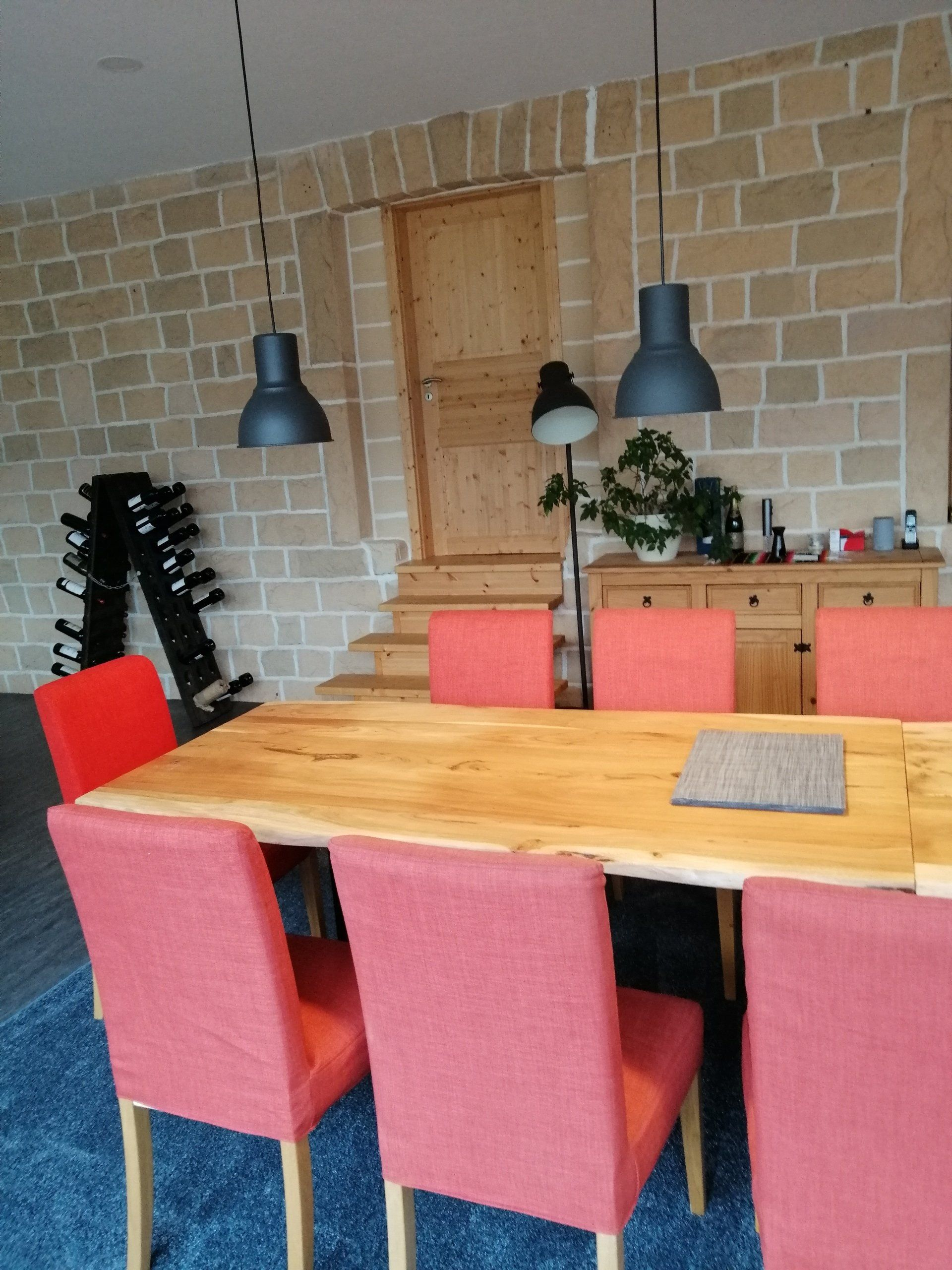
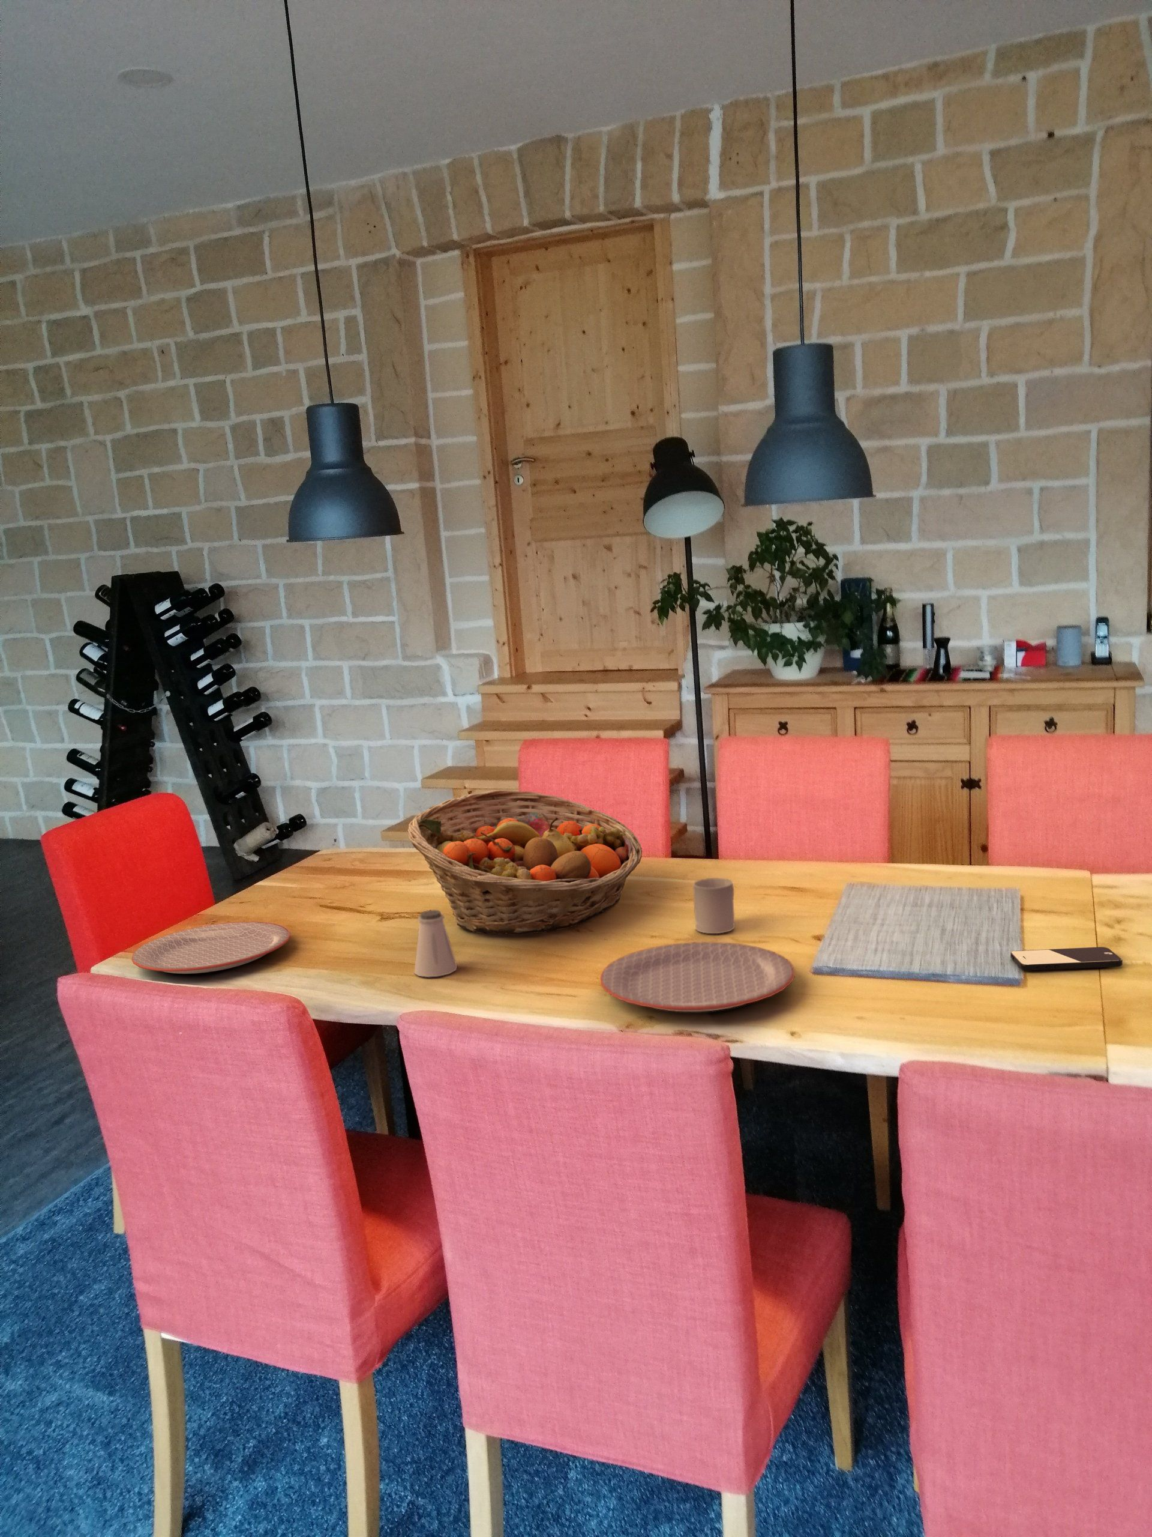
+ smartphone [1009,946,1123,972]
+ cup [692,877,736,934]
+ plate [131,921,290,974]
+ plate [599,942,795,1012]
+ saltshaker [414,909,457,978]
+ fruit basket [408,789,643,936]
